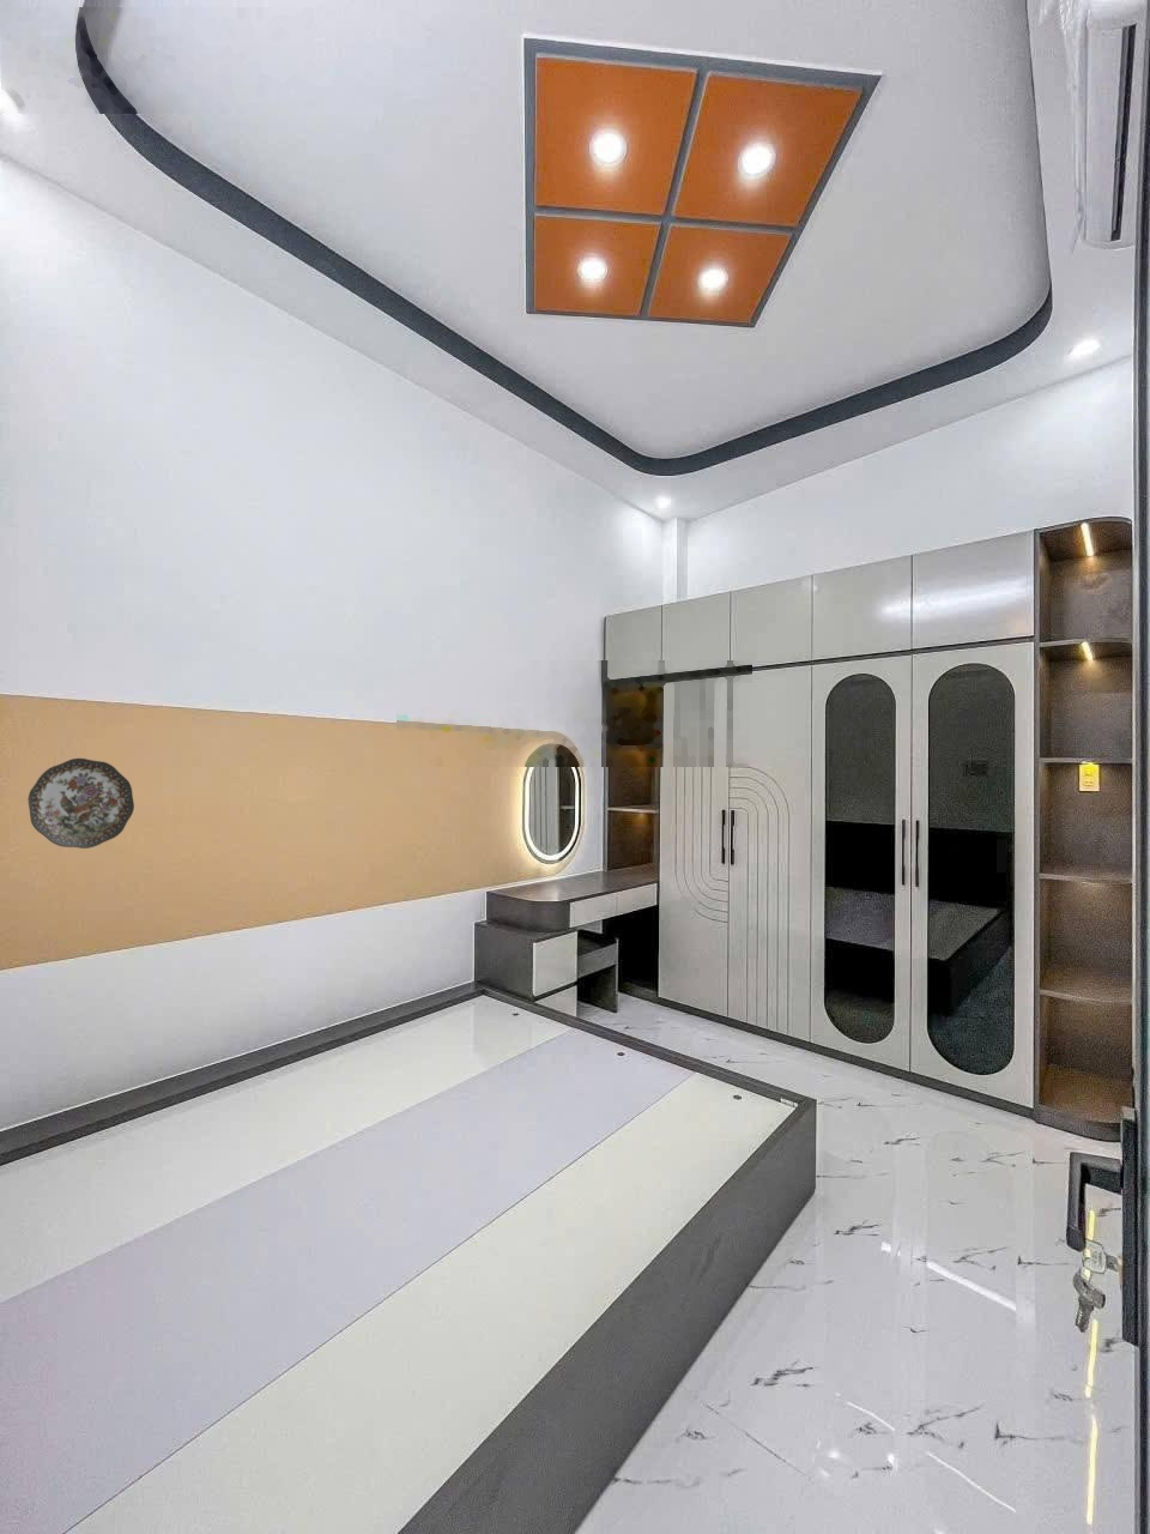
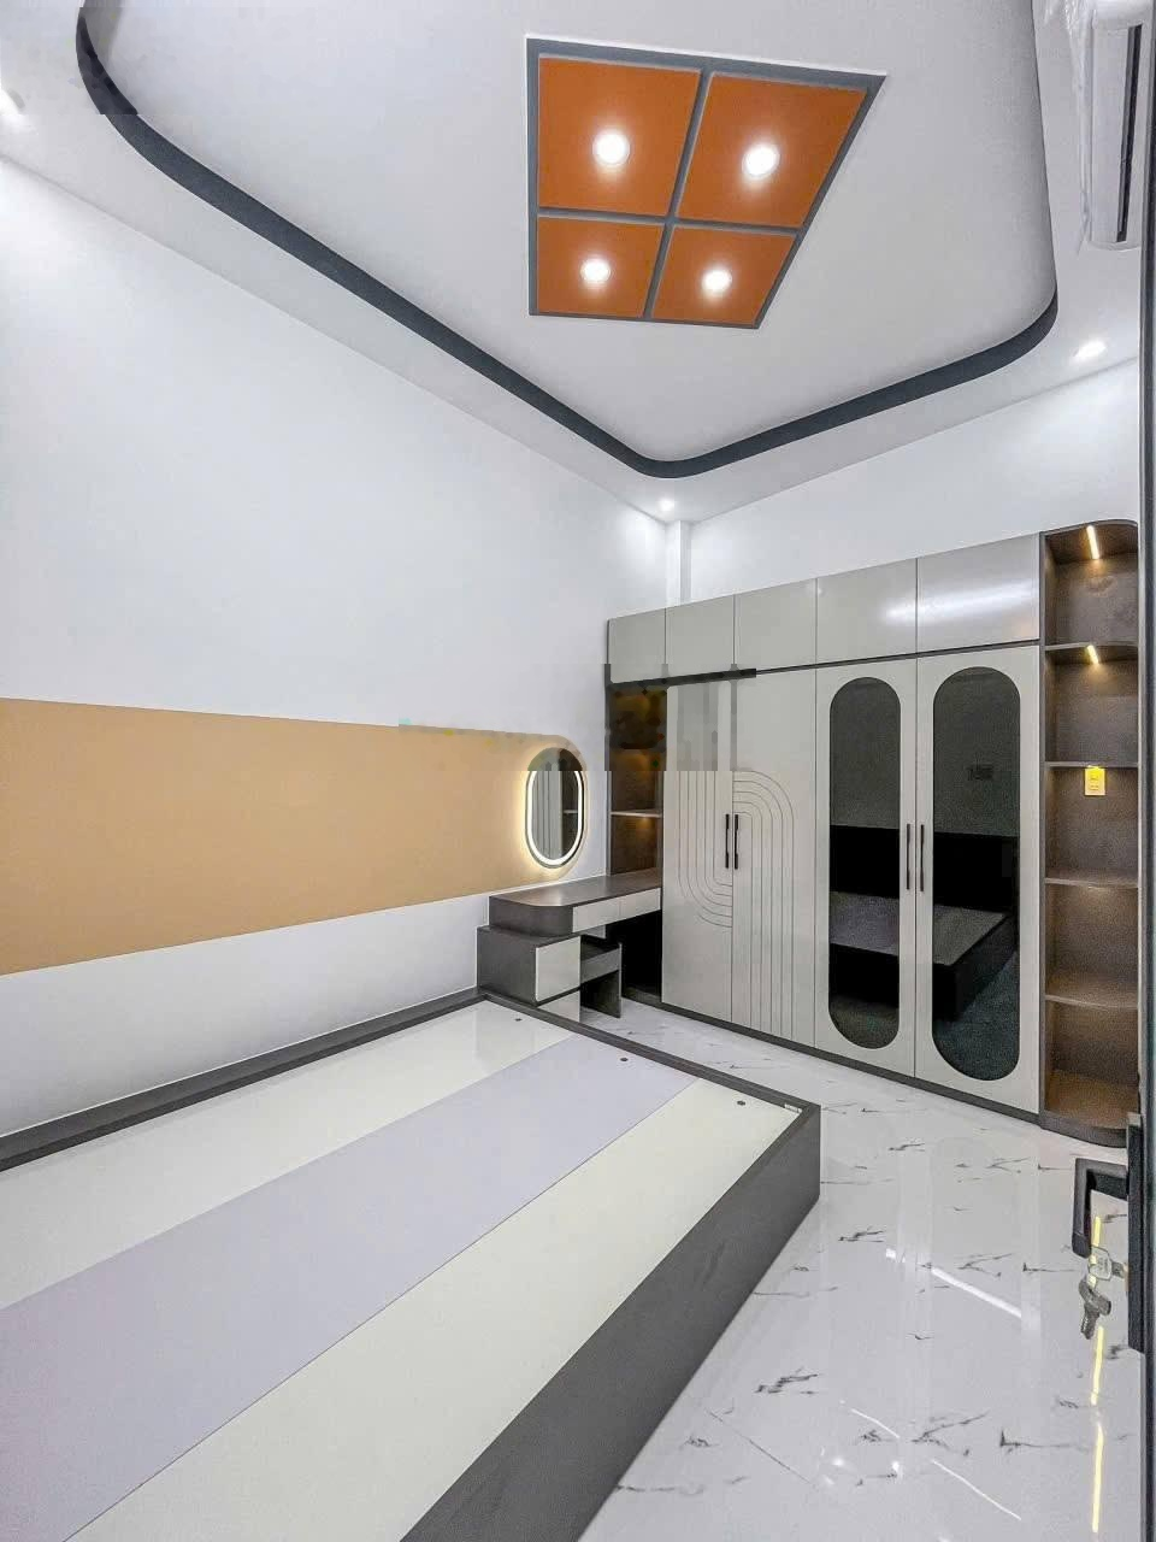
- decorative plate [27,757,135,849]
